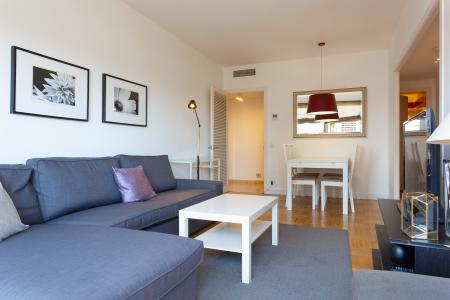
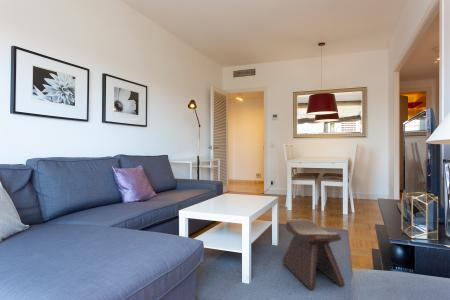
+ stool [282,218,346,291]
